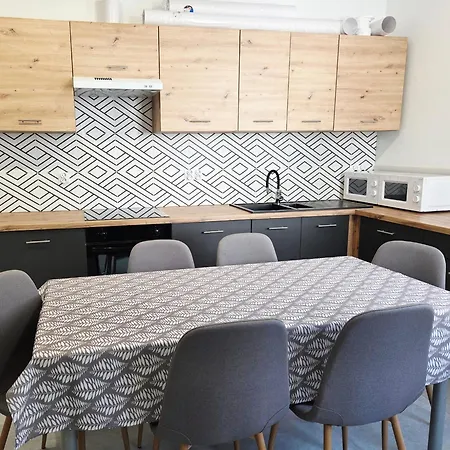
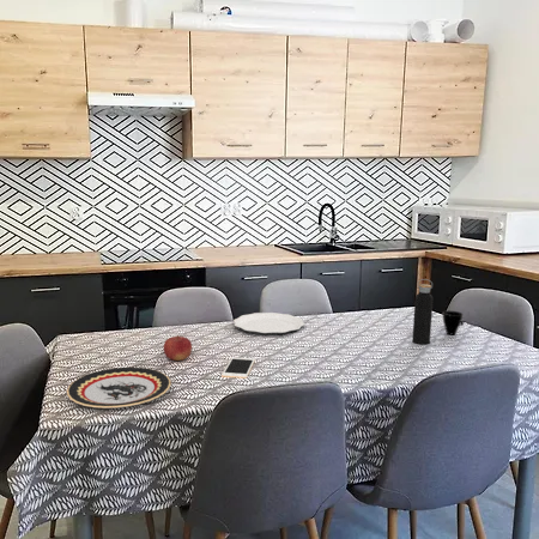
+ plate [232,311,305,337]
+ cup [442,310,465,337]
+ water bottle [411,278,434,346]
+ cell phone [220,356,256,380]
+ plate [66,367,172,410]
+ fruit [163,334,193,362]
